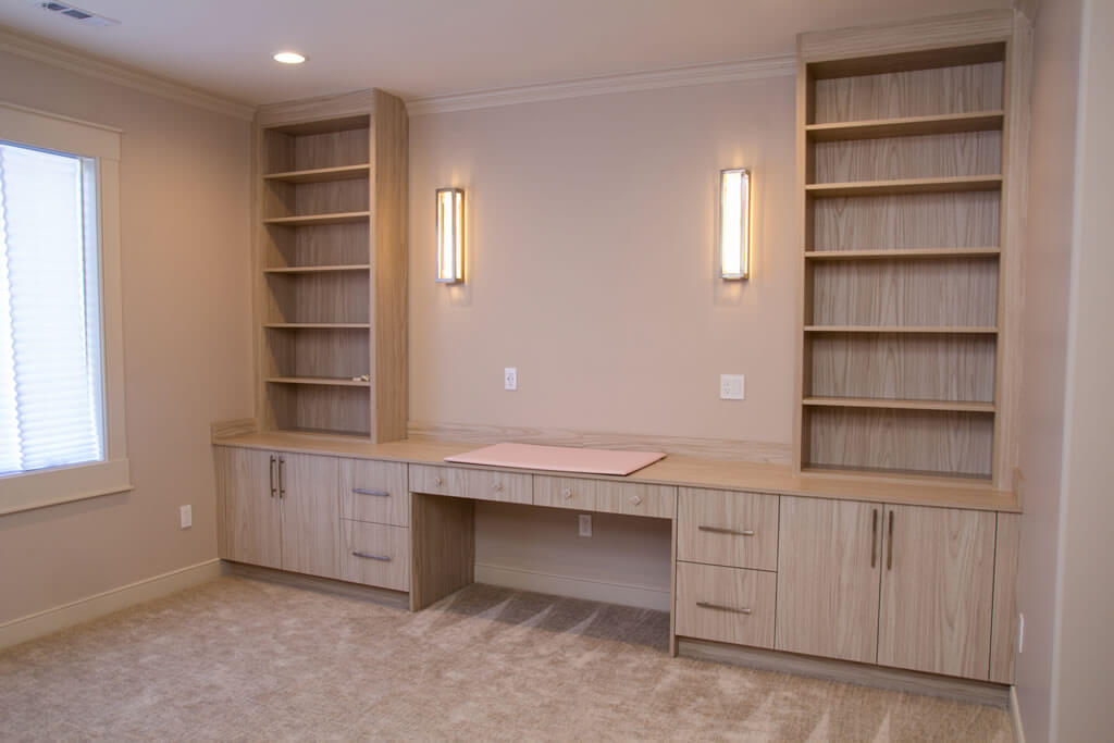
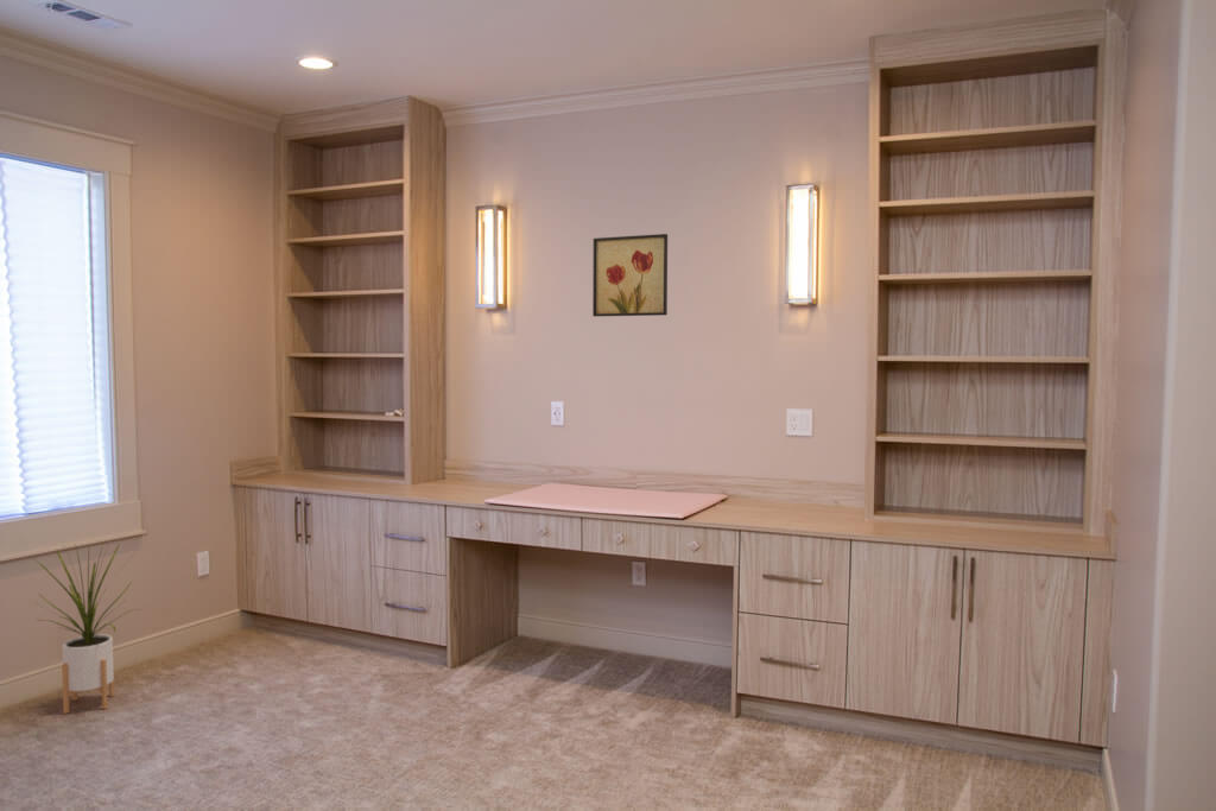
+ house plant [32,538,142,715]
+ wall art [591,233,669,317]
